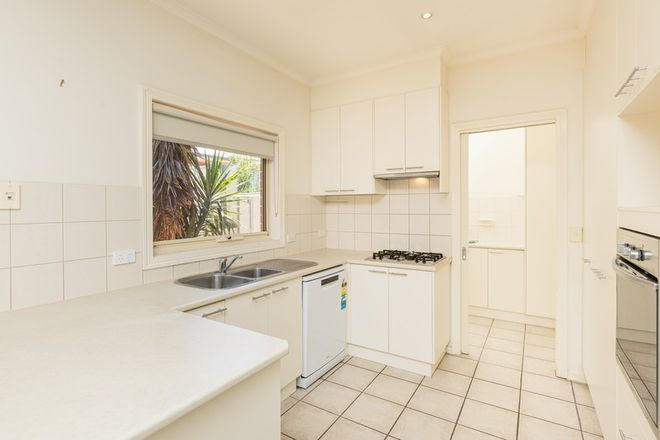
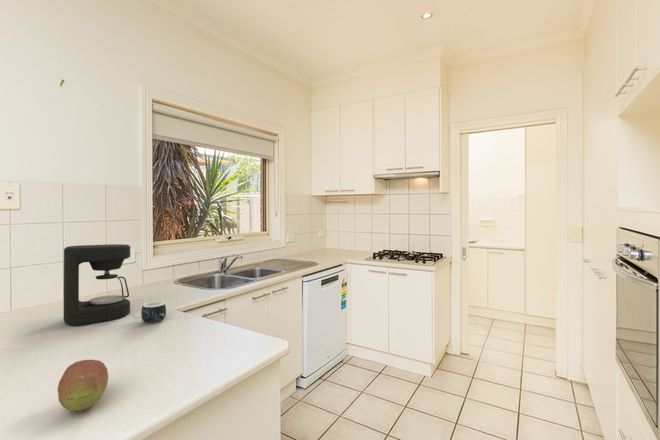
+ coffee maker [63,243,131,326]
+ fruit [56,359,109,412]
+ mug [131,300,167,324]
